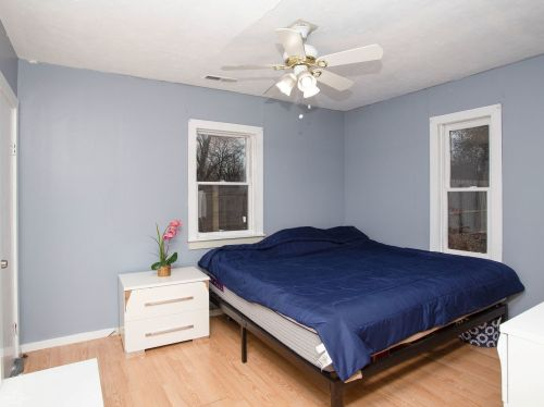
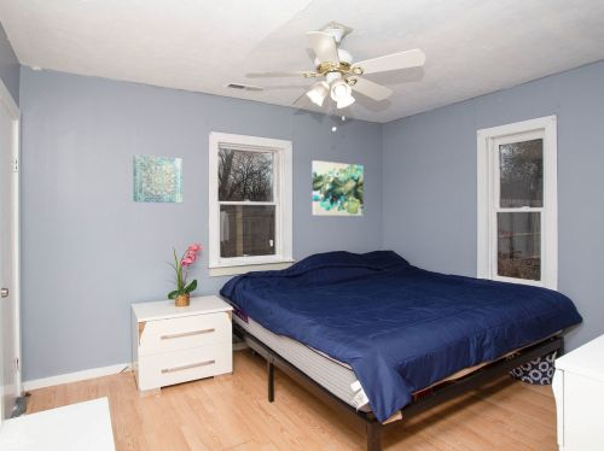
+ wall art [312,159,365,217]
+ wall art [132,153,184,204]
